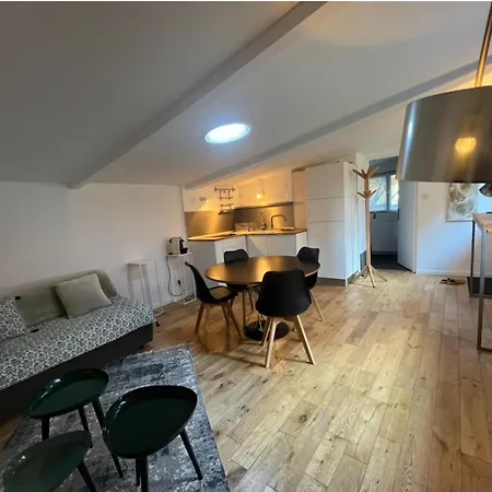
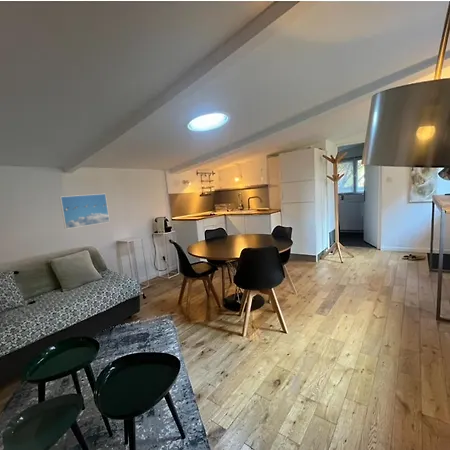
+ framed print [59,193,111,230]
